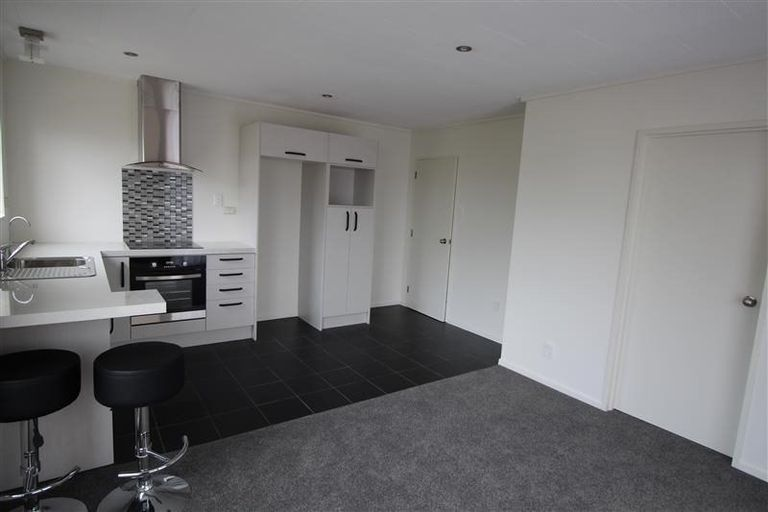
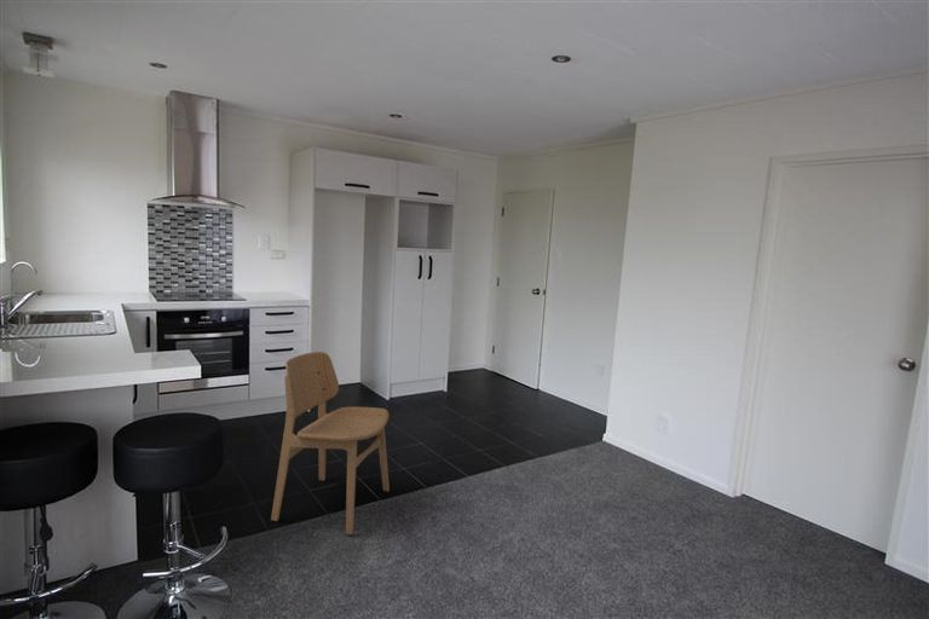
+ dining chair [270,351,391,536]
